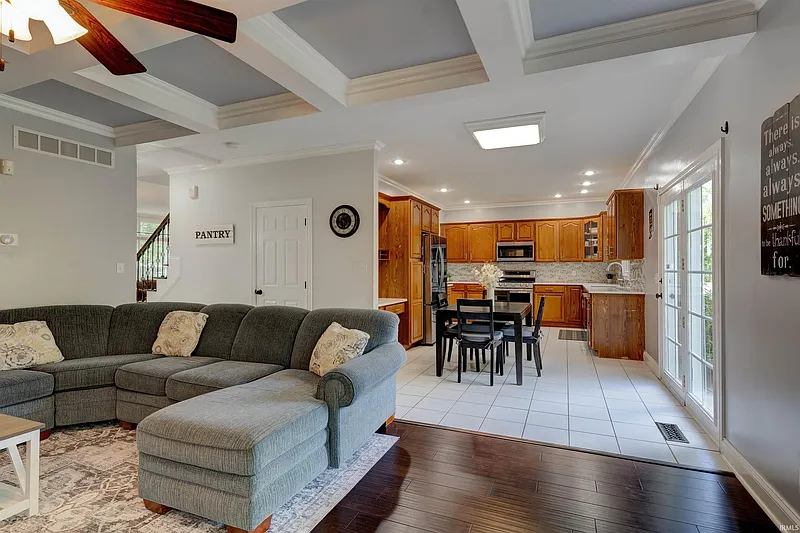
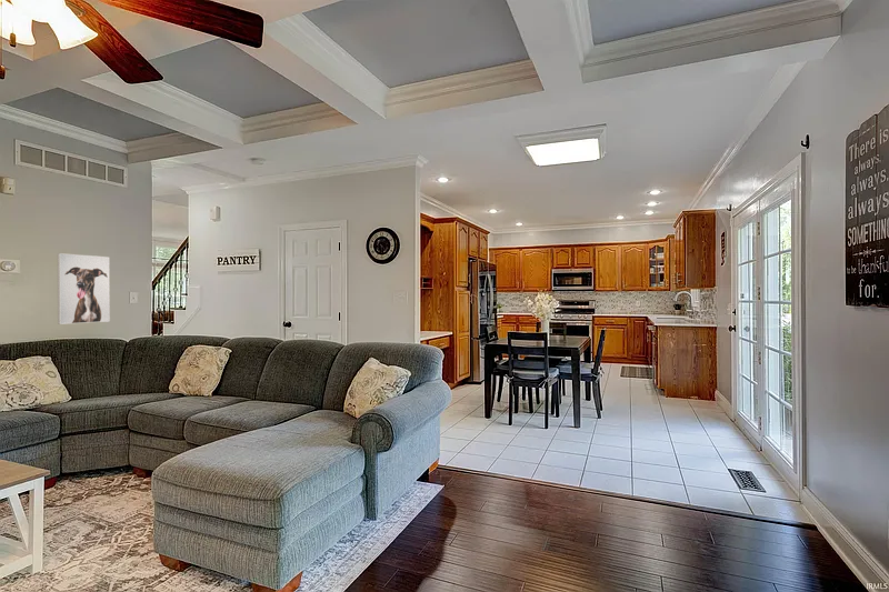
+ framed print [57,252,111,325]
